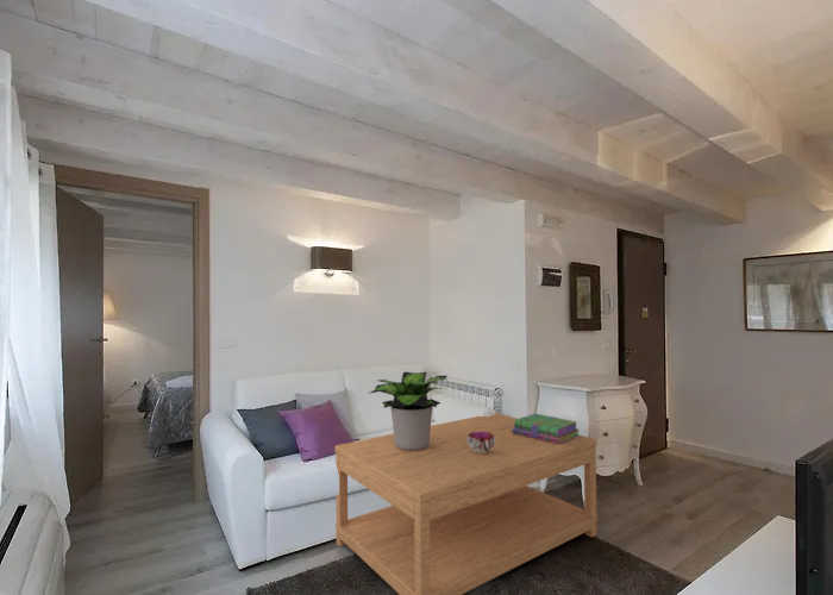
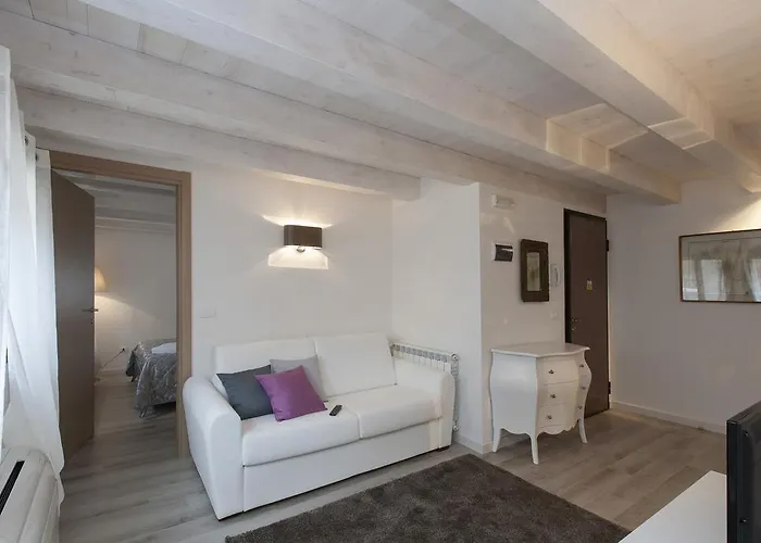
- decorative bowl [468,431,495,453]
- coffee table [333,412,599,595]
- potted plant [367,370,449,451]
- stack of books [513,413,581,444]
